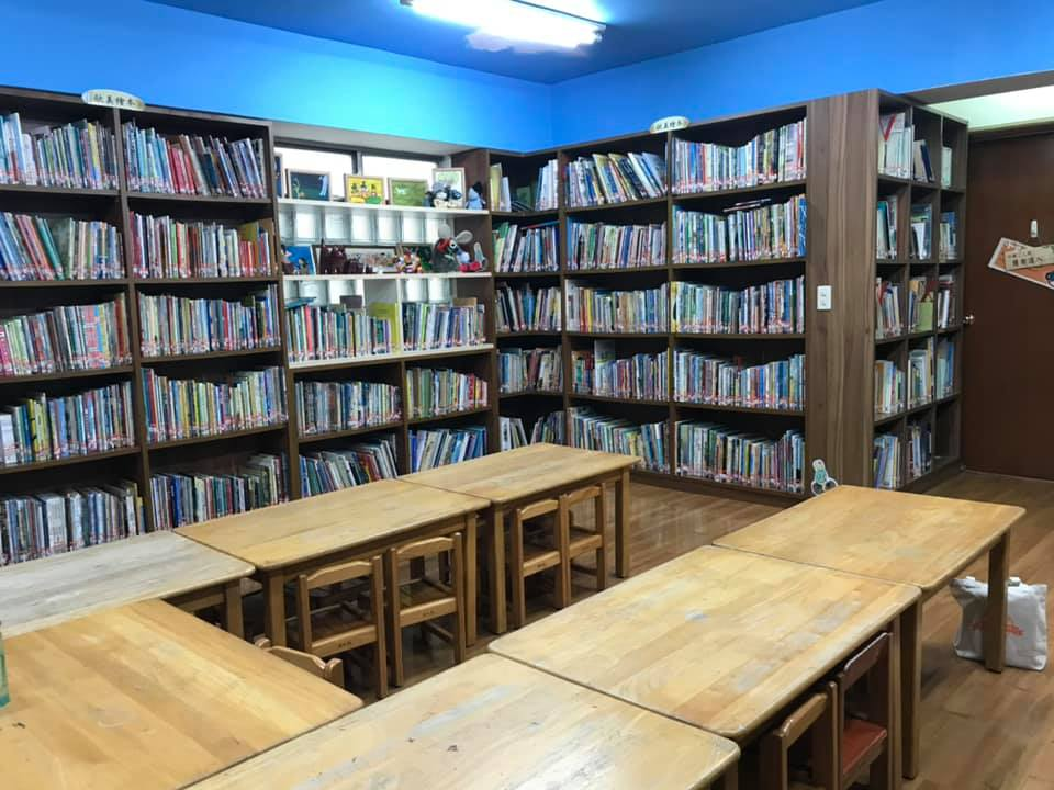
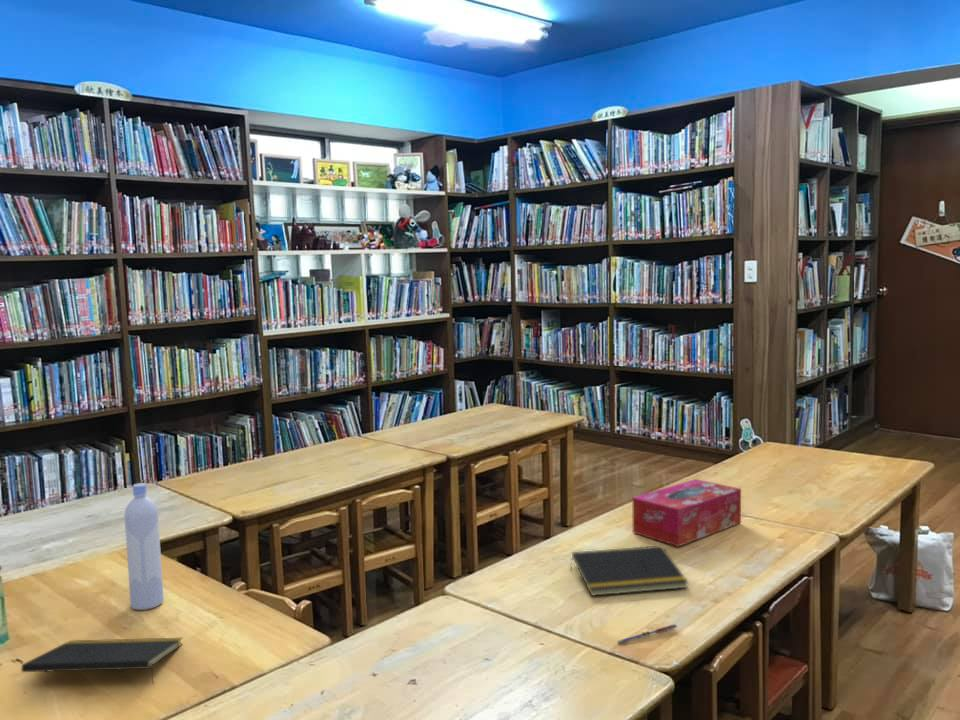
+ notepad [569,545,690,597]
+ bottle [124,482,165,611]
+ tissue box [632,478,742,547]
+ notepad [20,637,183,686]
+ pen [616,623,678,645]
